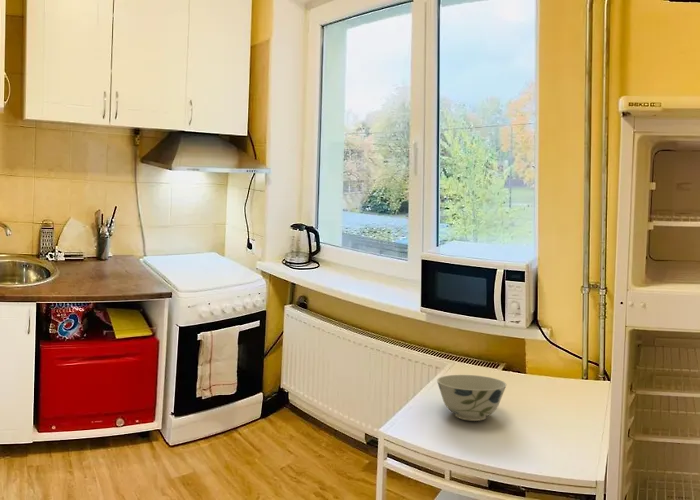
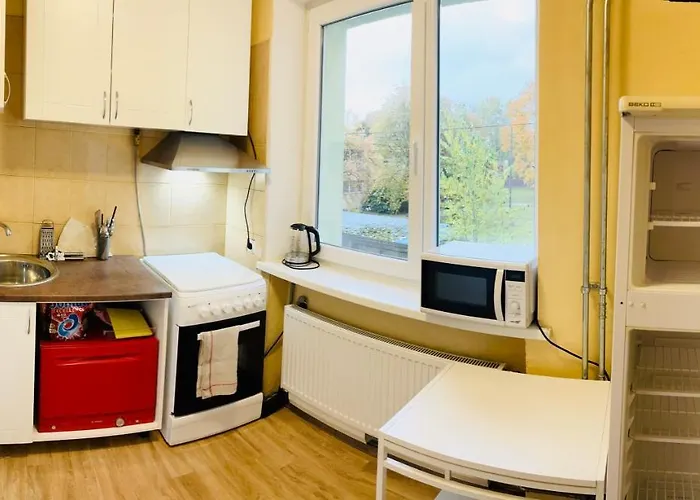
- bowl [436,374,507,422]
